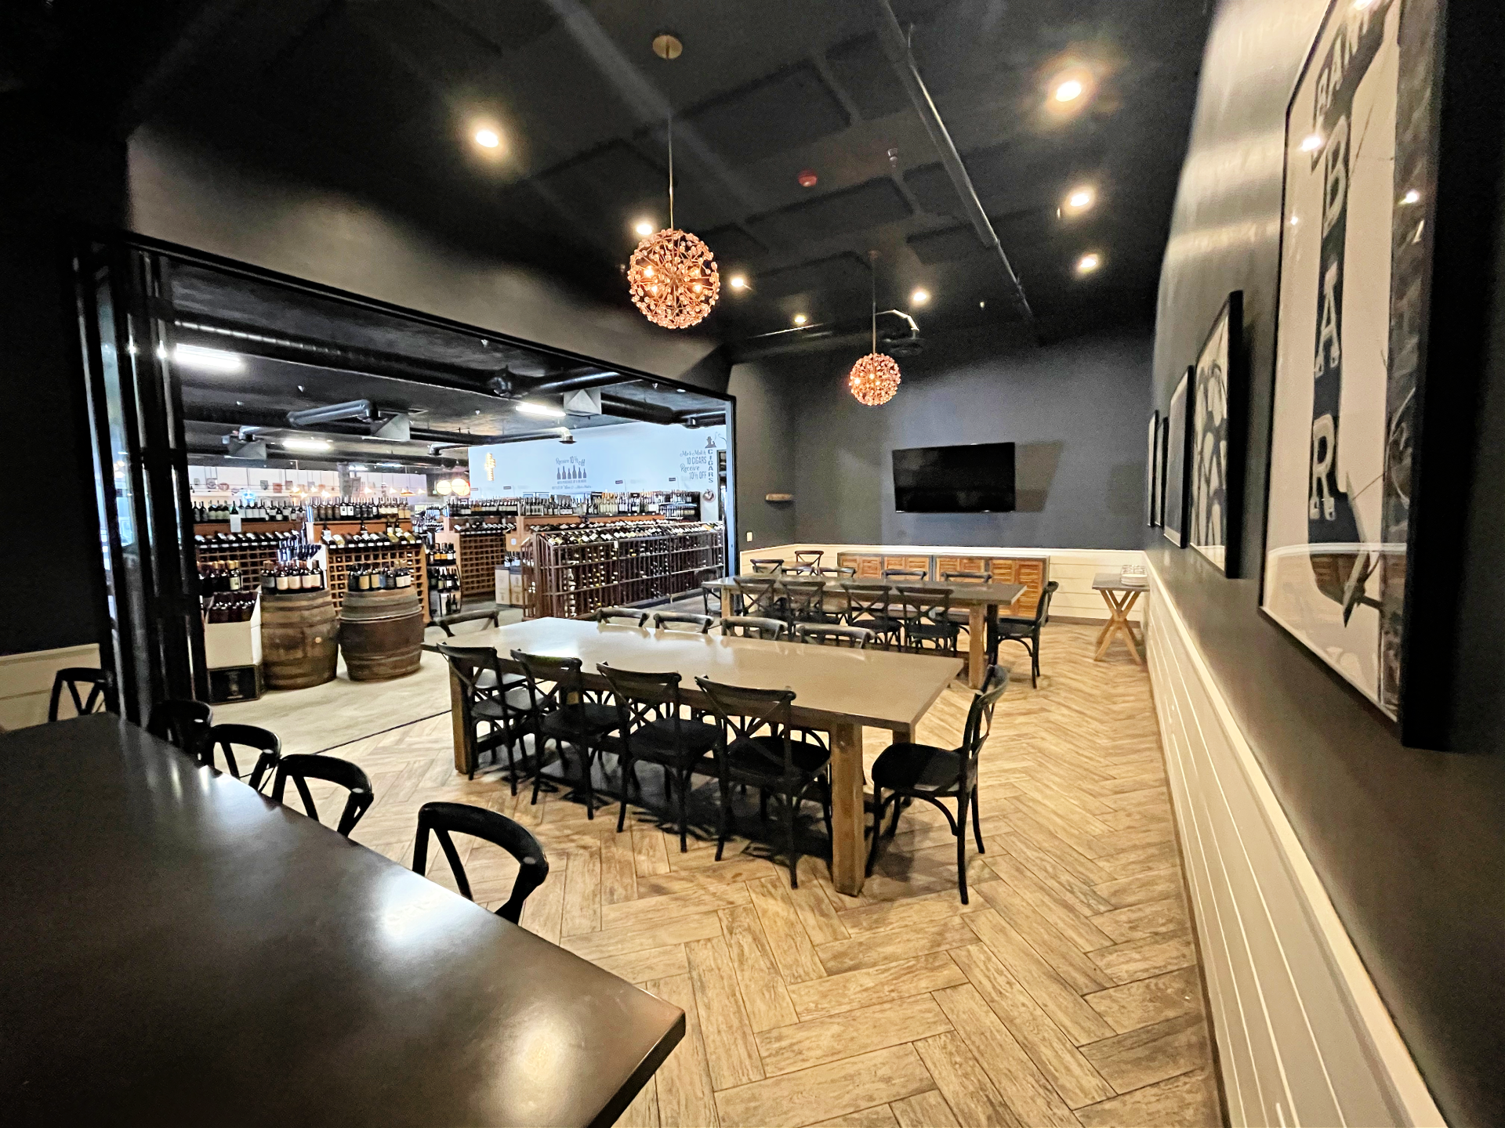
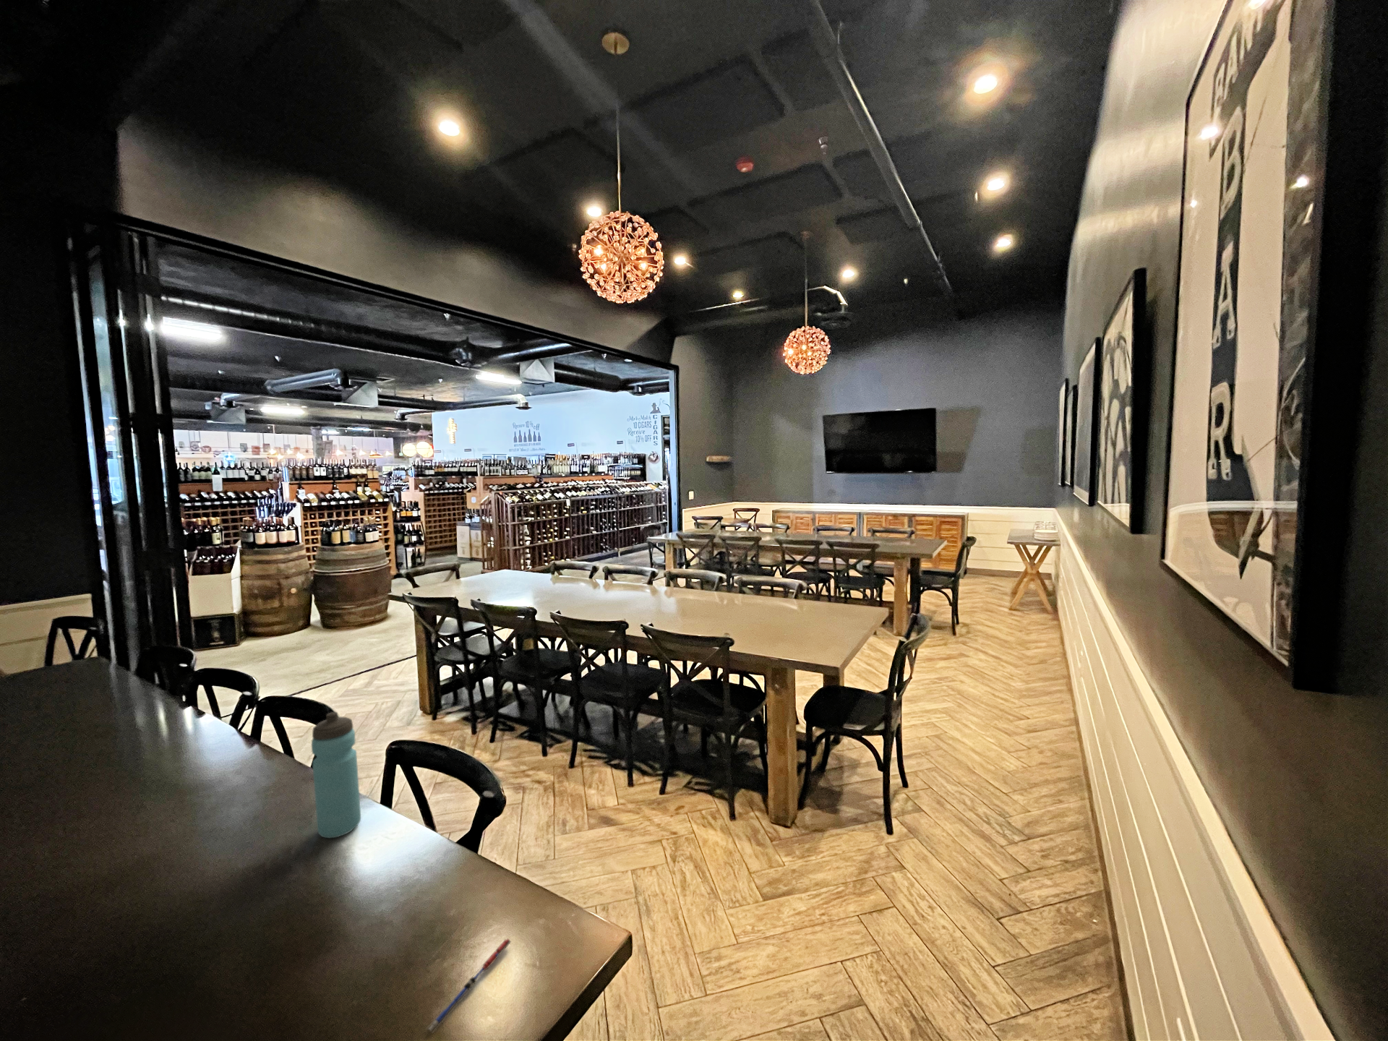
+ pen [425,937,511,1033]
+ water bottle [310,712,362,839]
